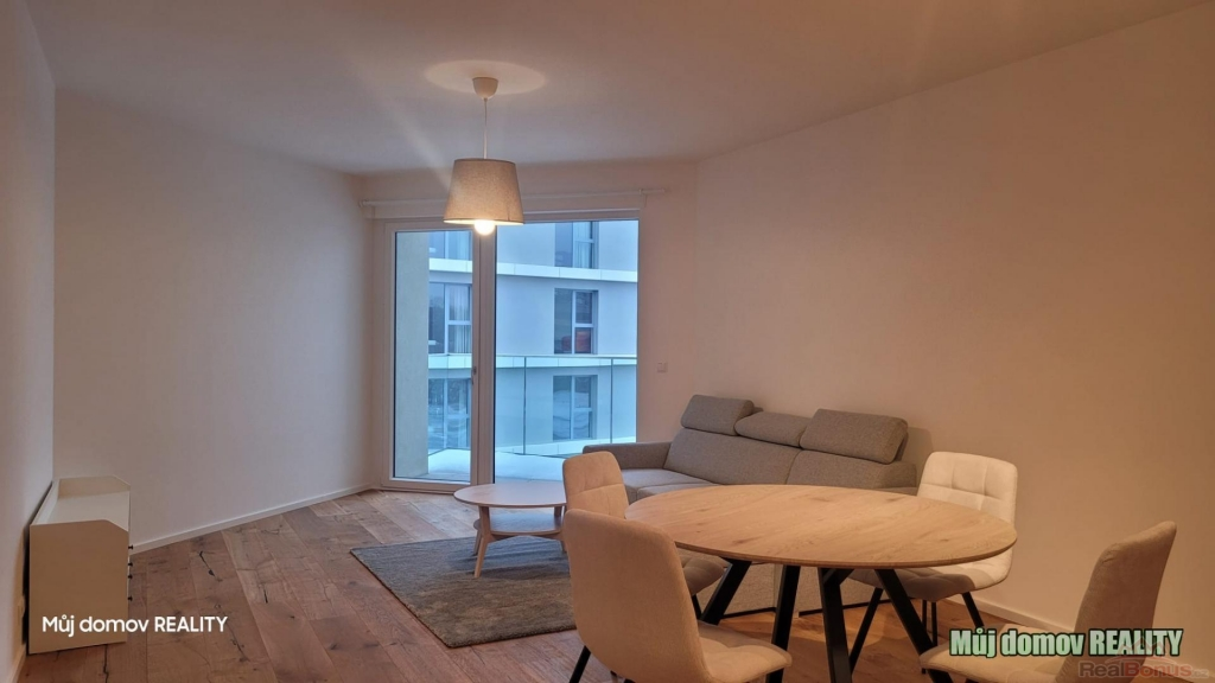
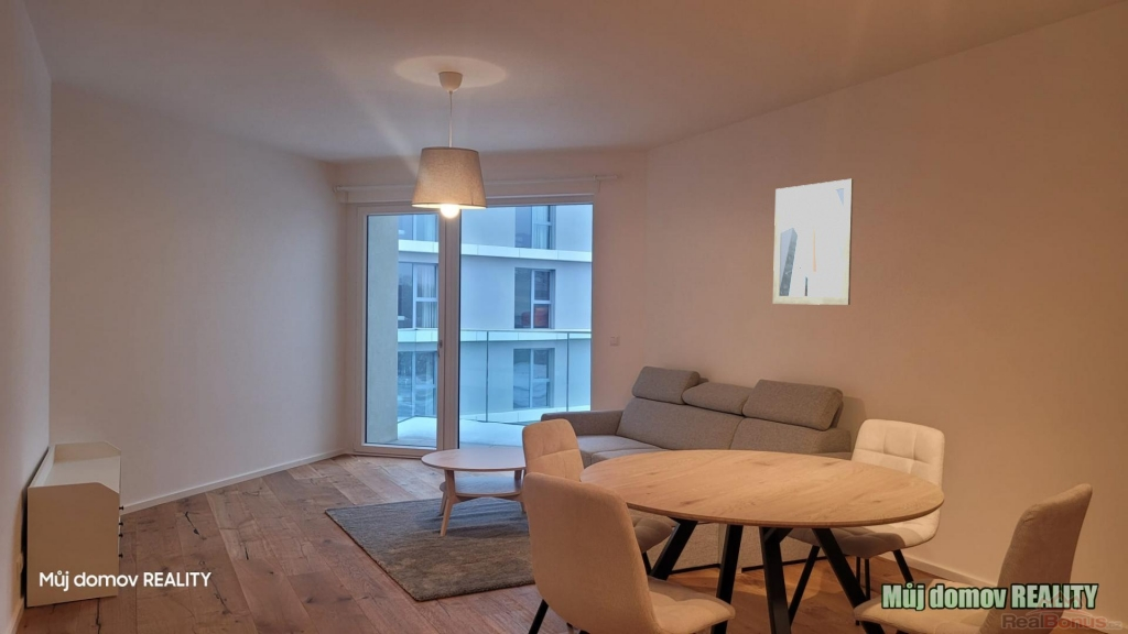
+ wall art [772,178,855,306]
